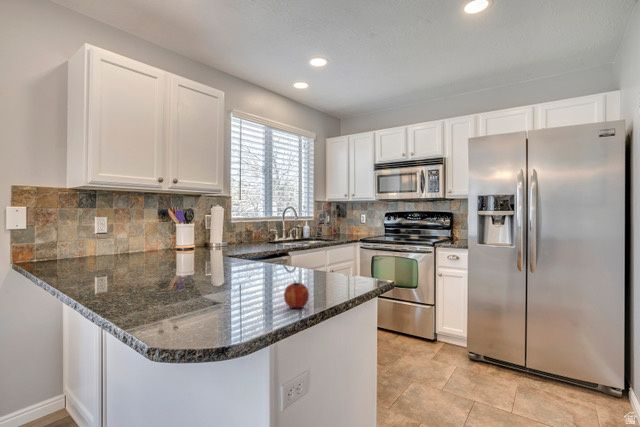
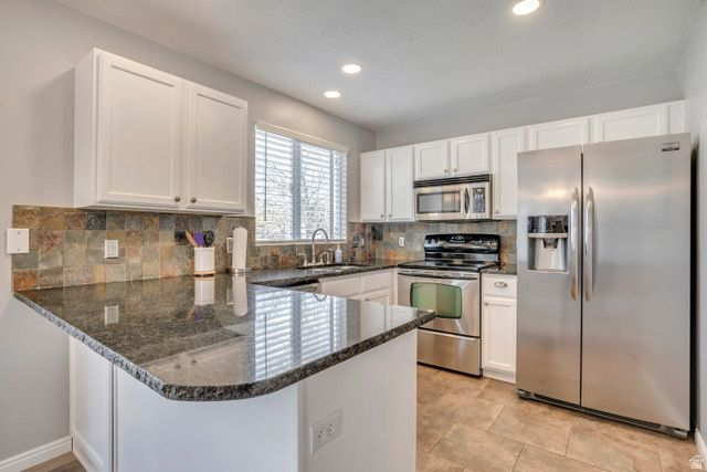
- fruit [283,280,310,309]
